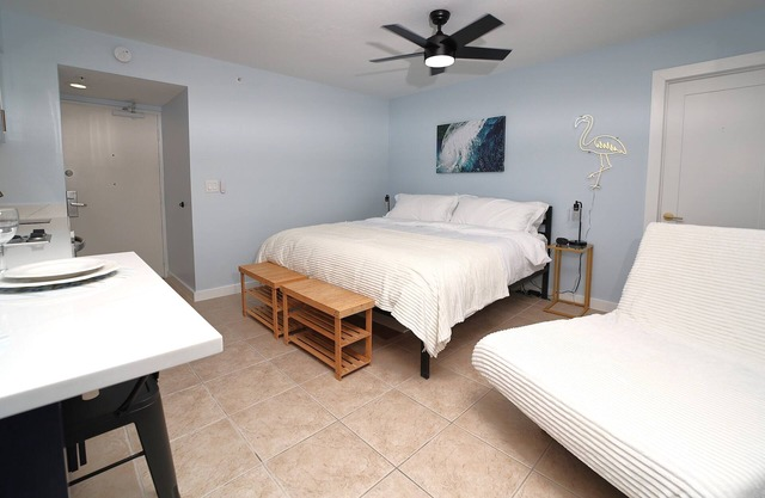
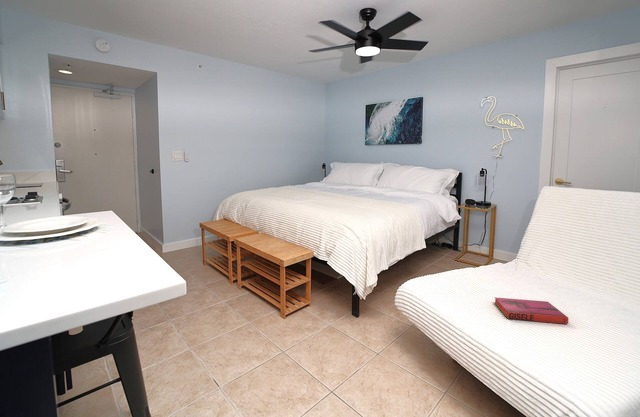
+ hardback book [494,296,569,325]
